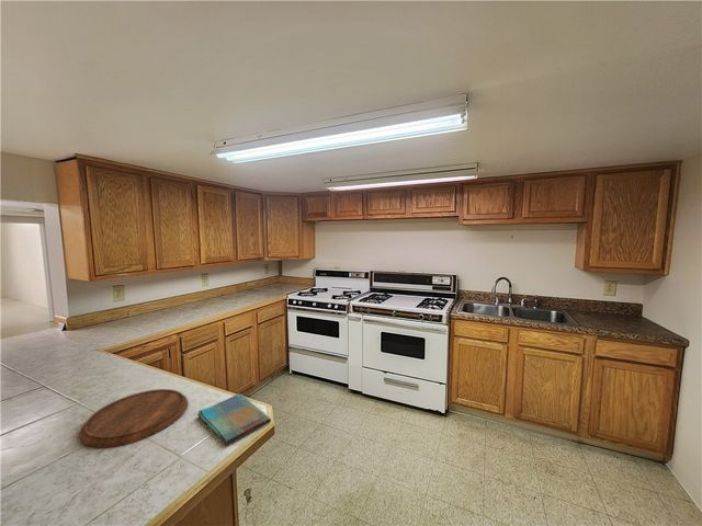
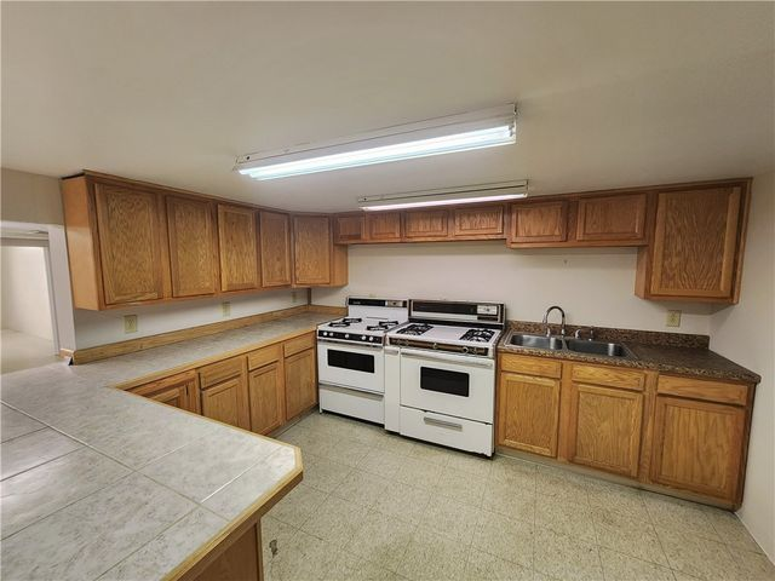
- cutting board [78,388,189,448]
- dish towel [196,392,272,446]
